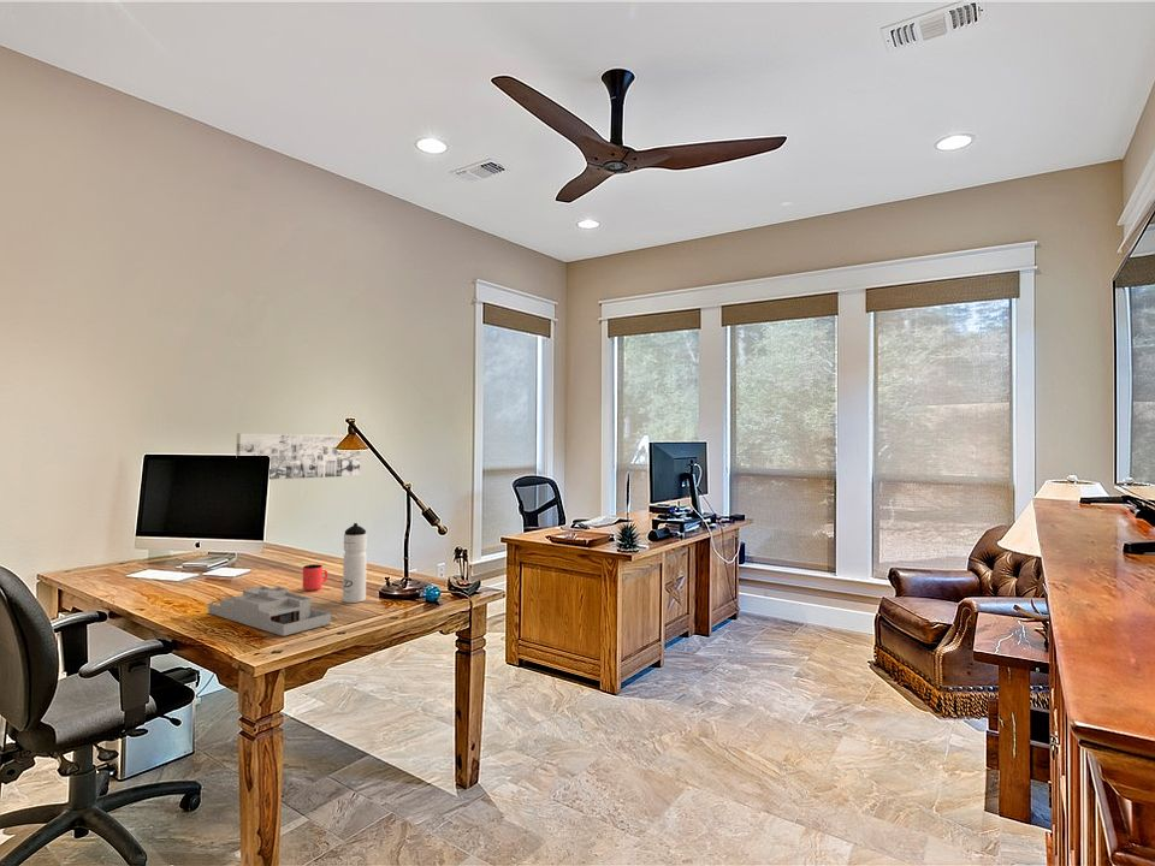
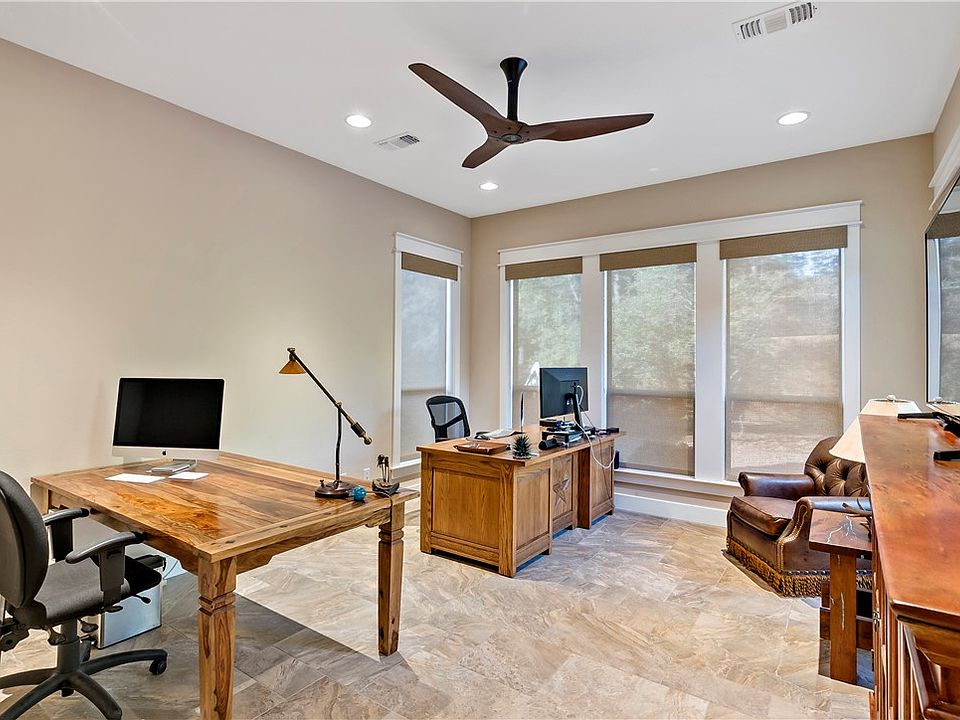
- desk organizer [207,586,332,637]
- cup [302,563,328,592]
- water bottle [342,522,368,604]
- wall art [236,432,361,481]
